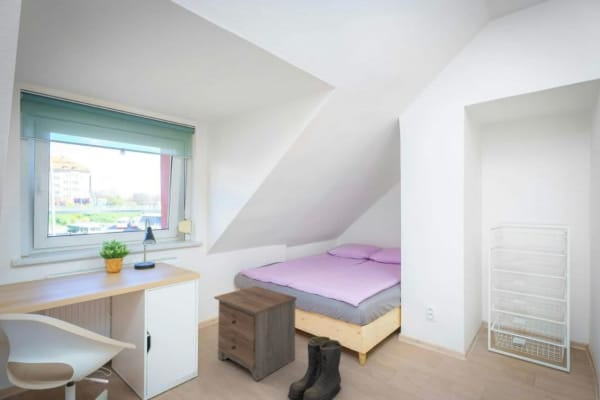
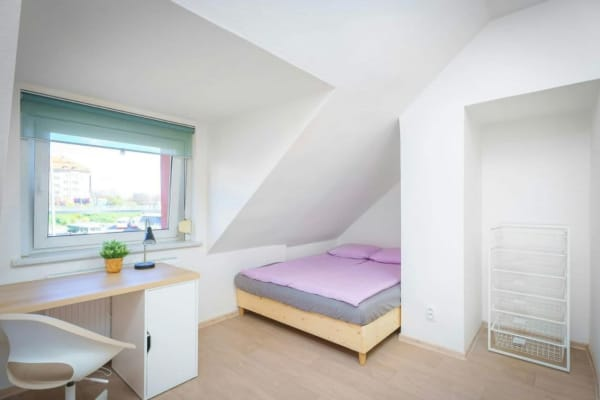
- boots [287,335,343,400]
- nightstand [213,285,298,382]
